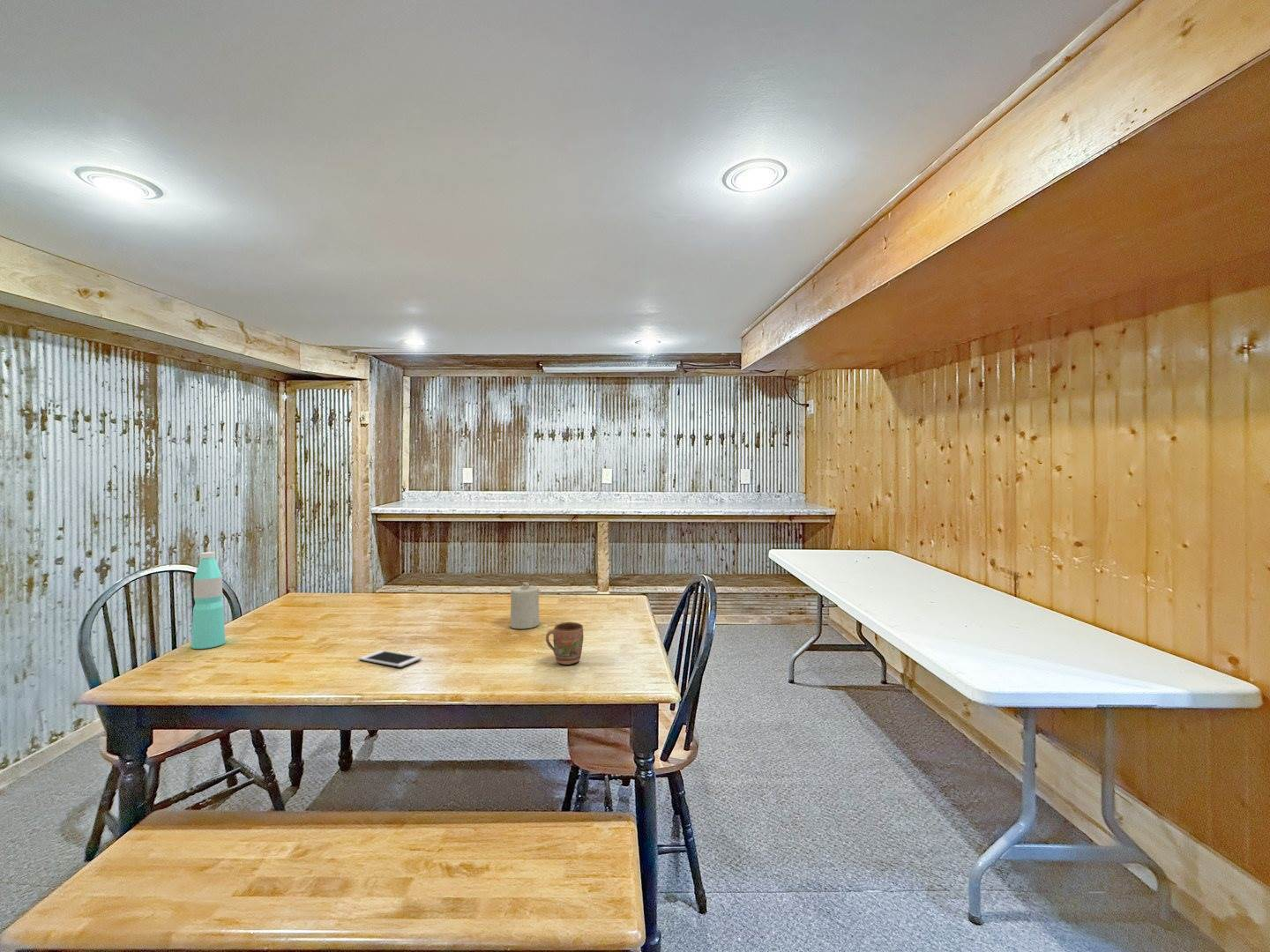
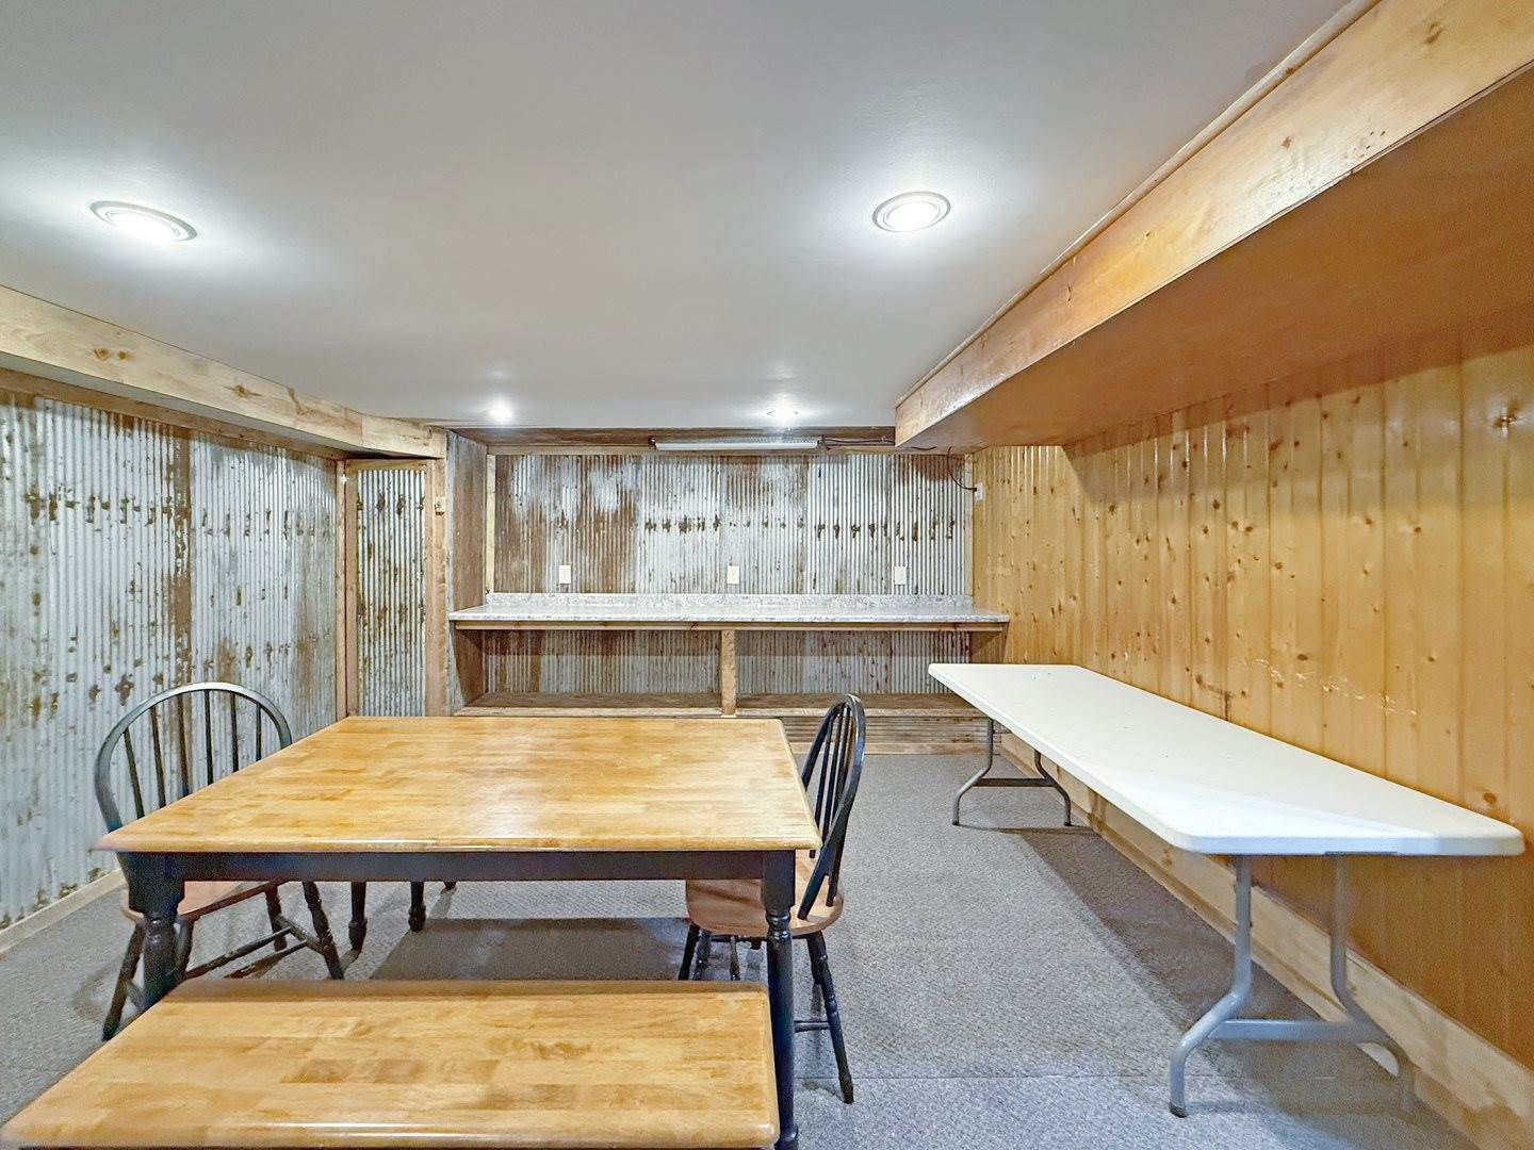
- mug [545,621,585,666]
- candle [510,581,541,629]
- cell phone [358,650,422,668]
- water bottle [191,551,227,650]
